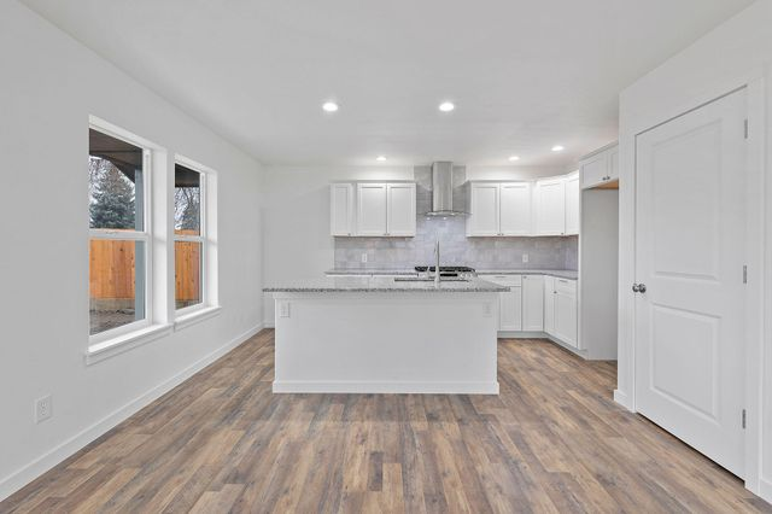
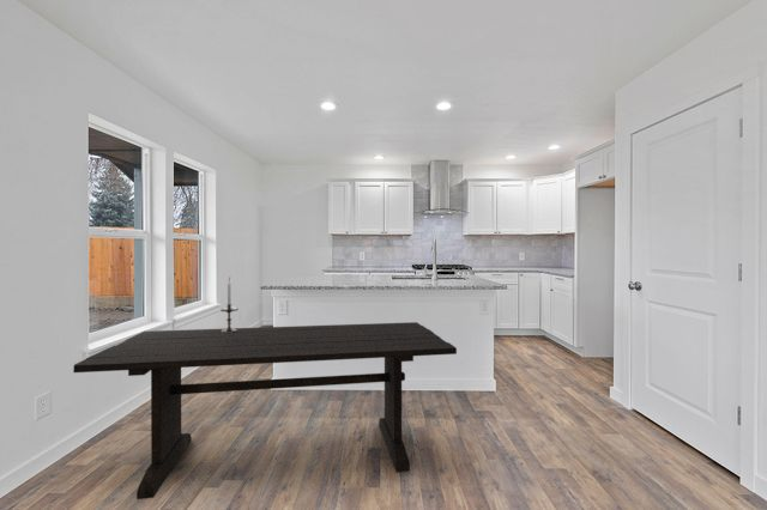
+ dining table [72,321,458,500]
+ candlestick [218,277,240,333]
